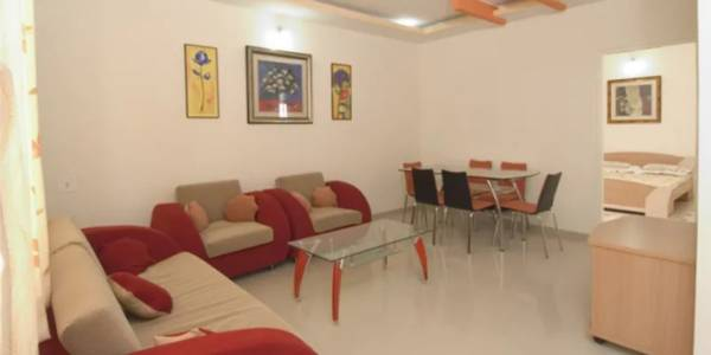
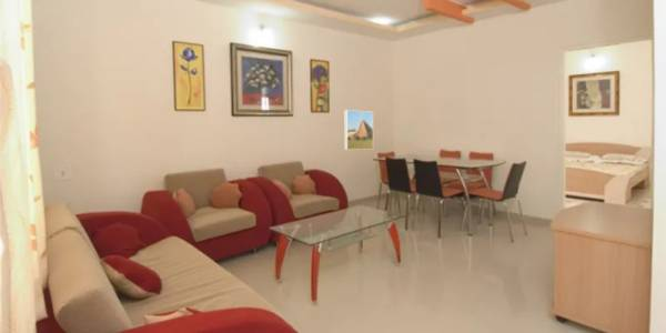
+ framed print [343,109,374,151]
